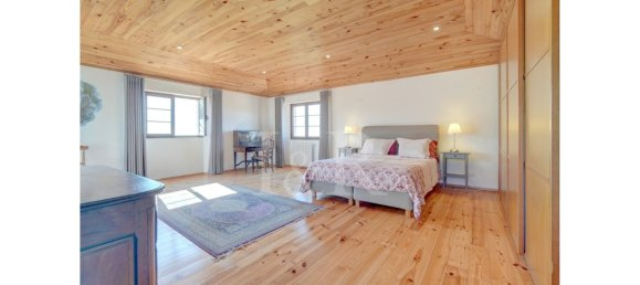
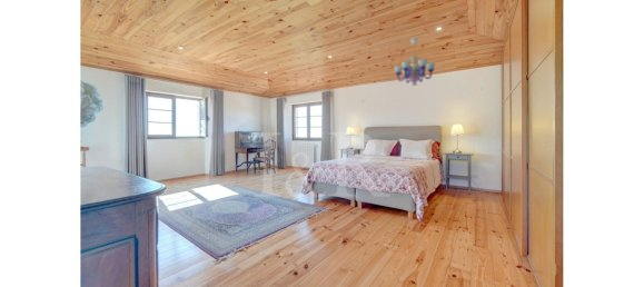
+ chandelier [394,37,436,87]
